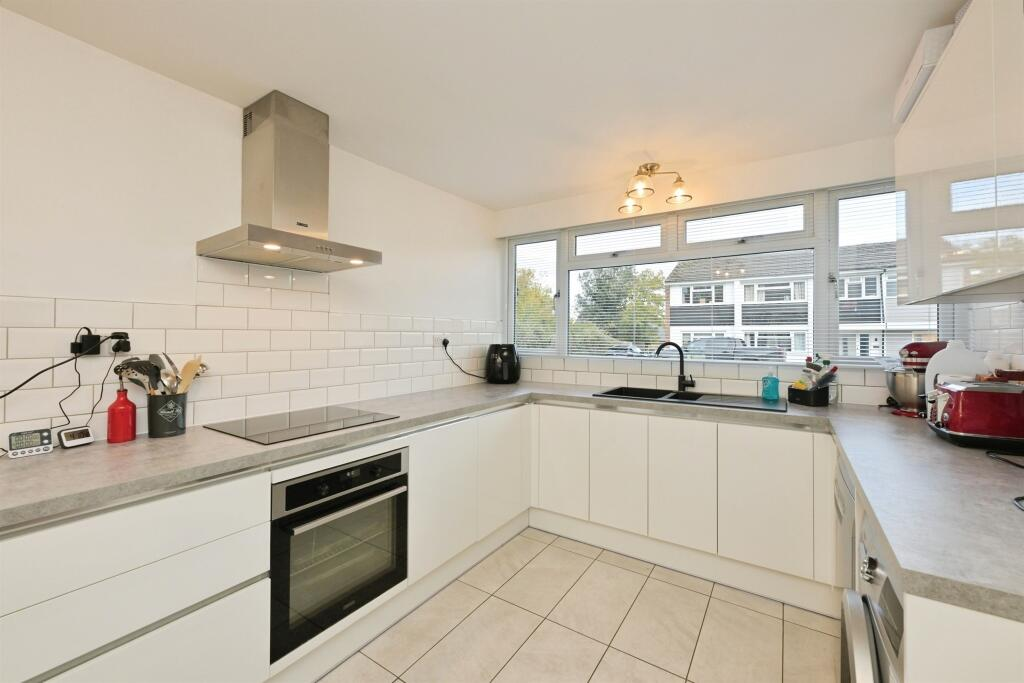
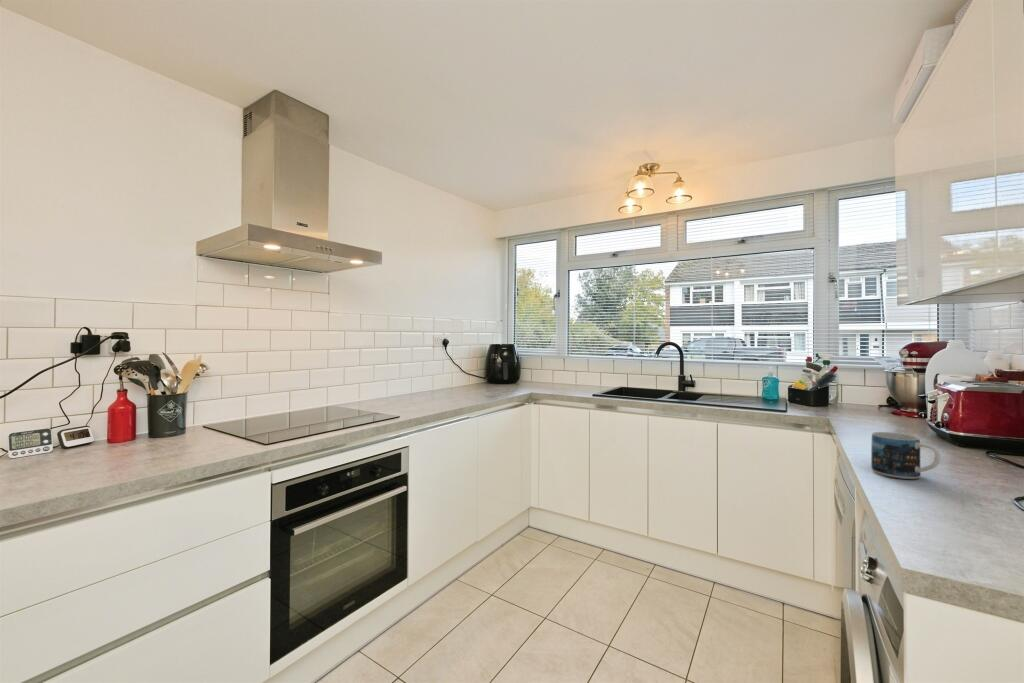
+ mug [870,431,941,480]
